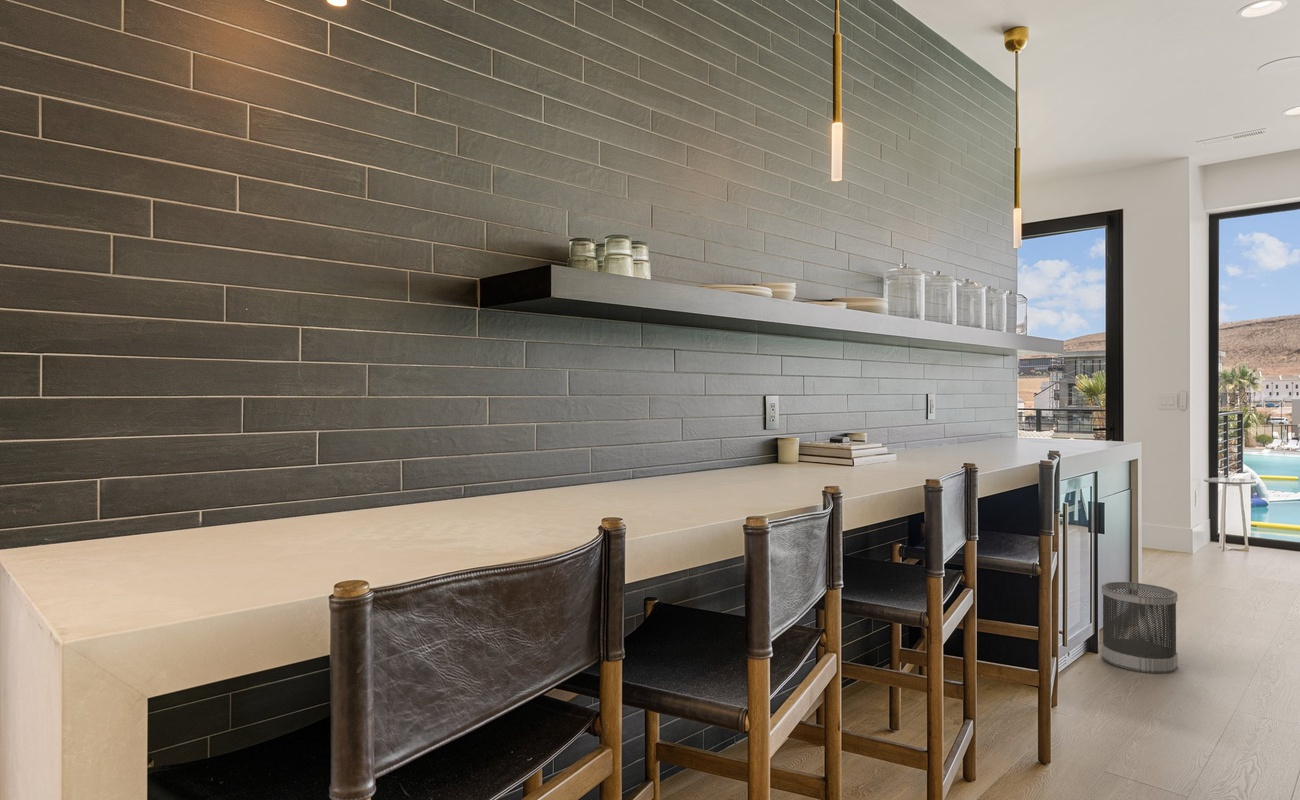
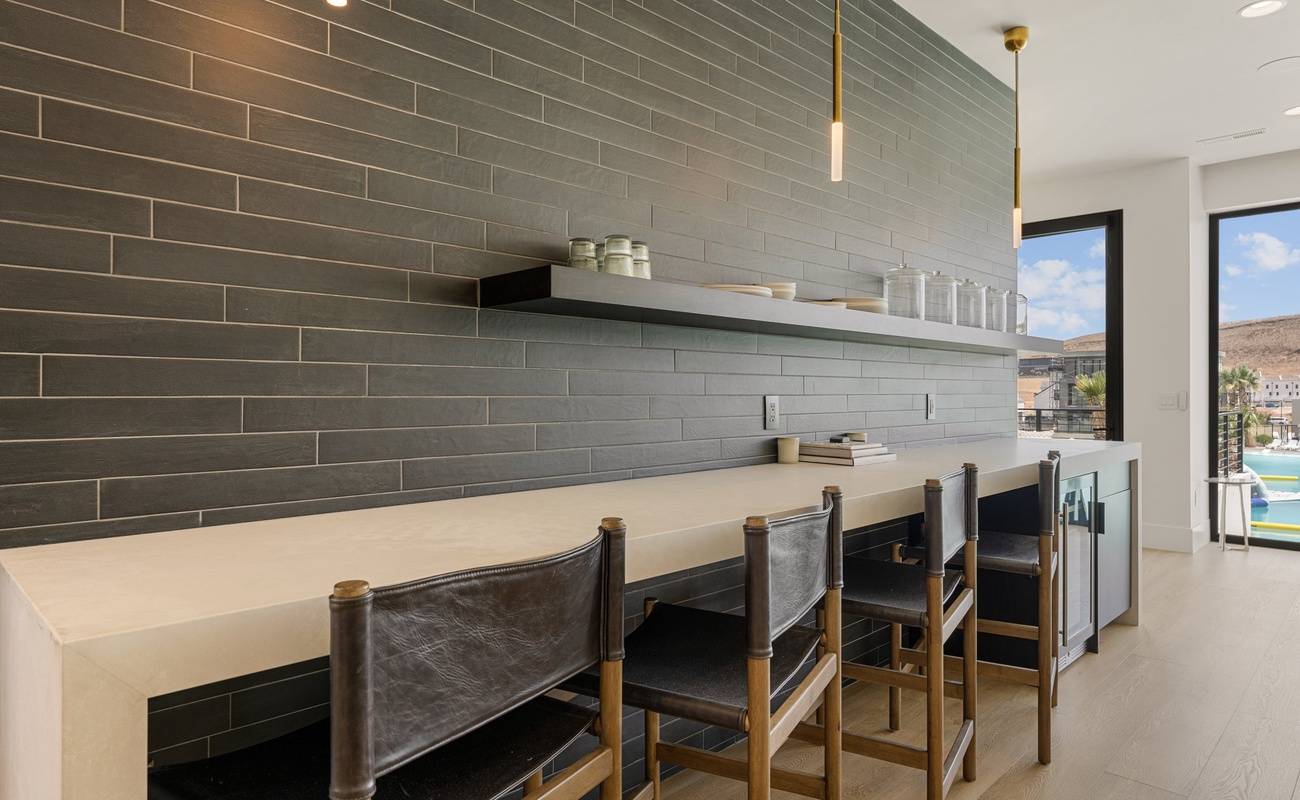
- wastebasket [1101,581,1179,675]
